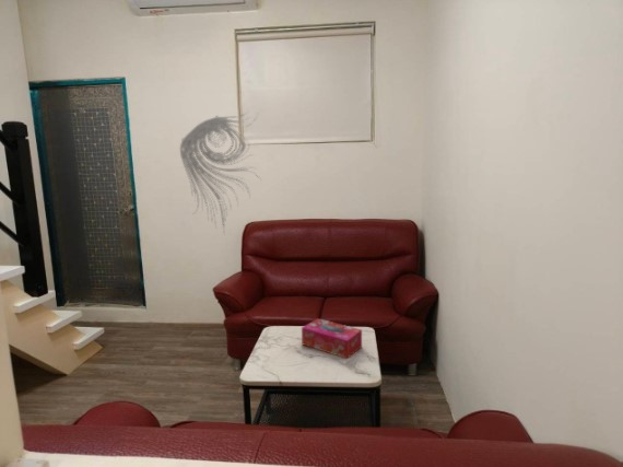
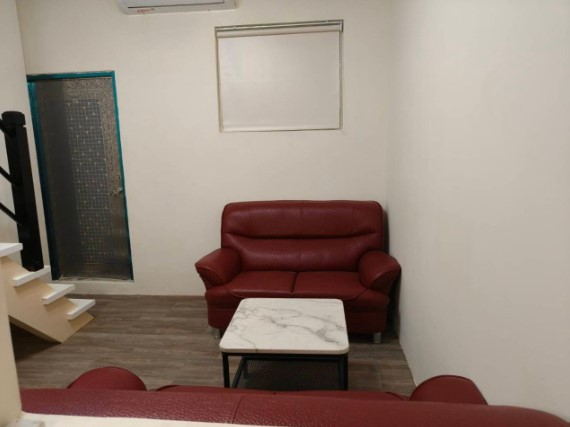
- wall sculpture [179,109,262,235]
- tissue box [301,317,363,360]
